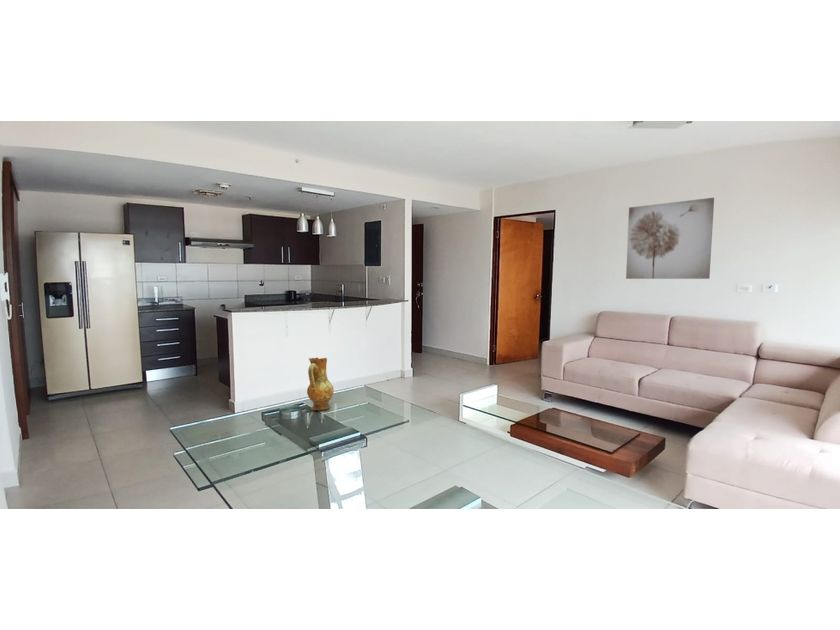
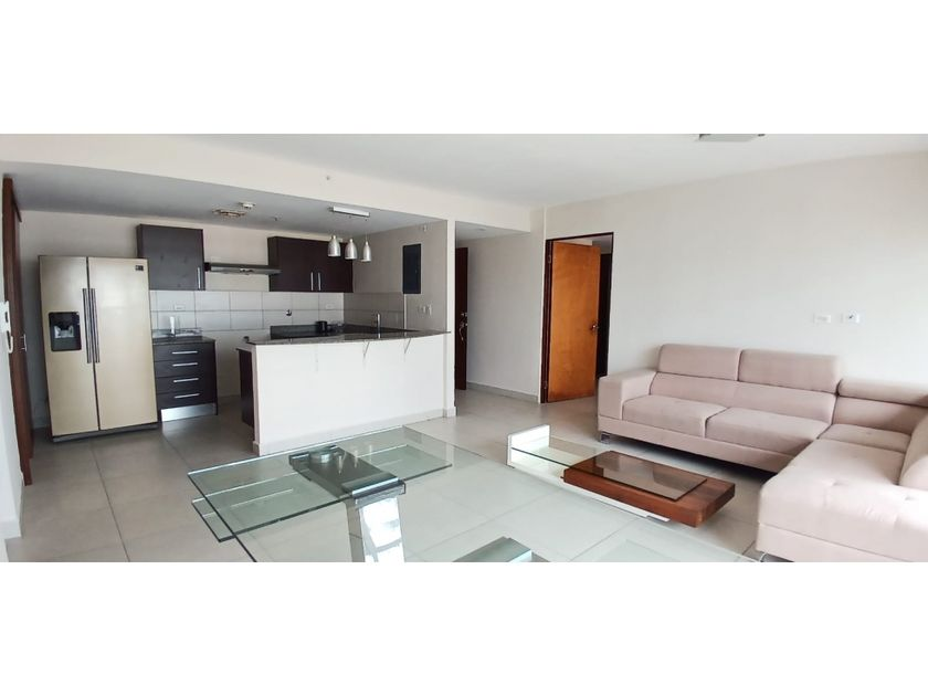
- wall art [625,197,715,280]
- ceramic jug [306,357,335,411]
